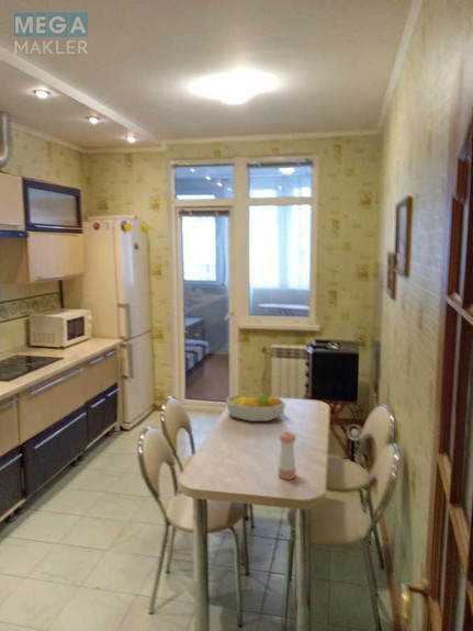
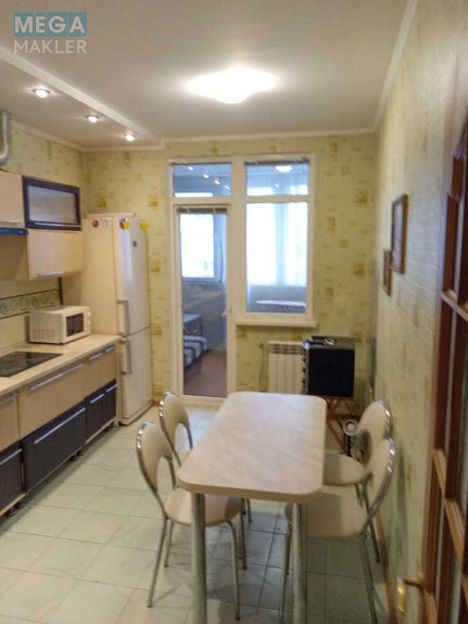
- fruit bowl [225,393,286,422]
- pepper shaker [278,430,297,481]
